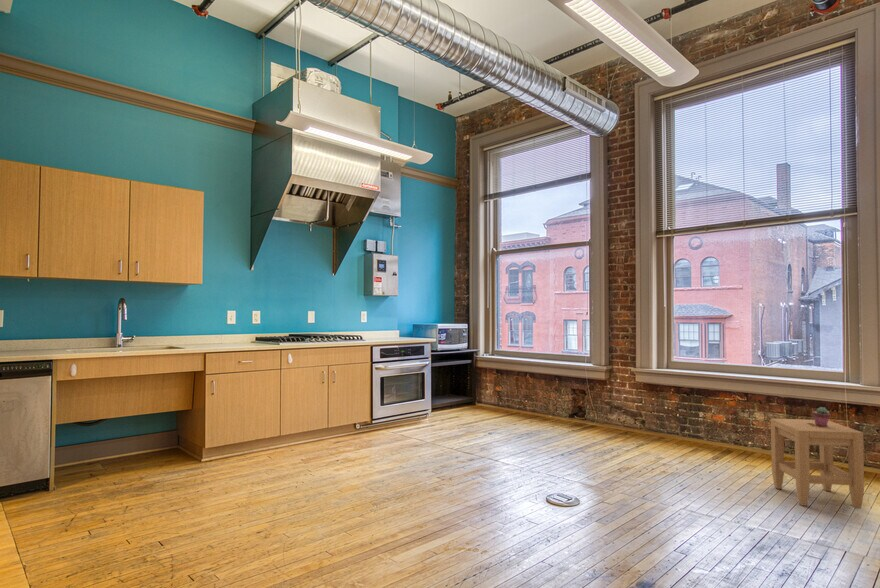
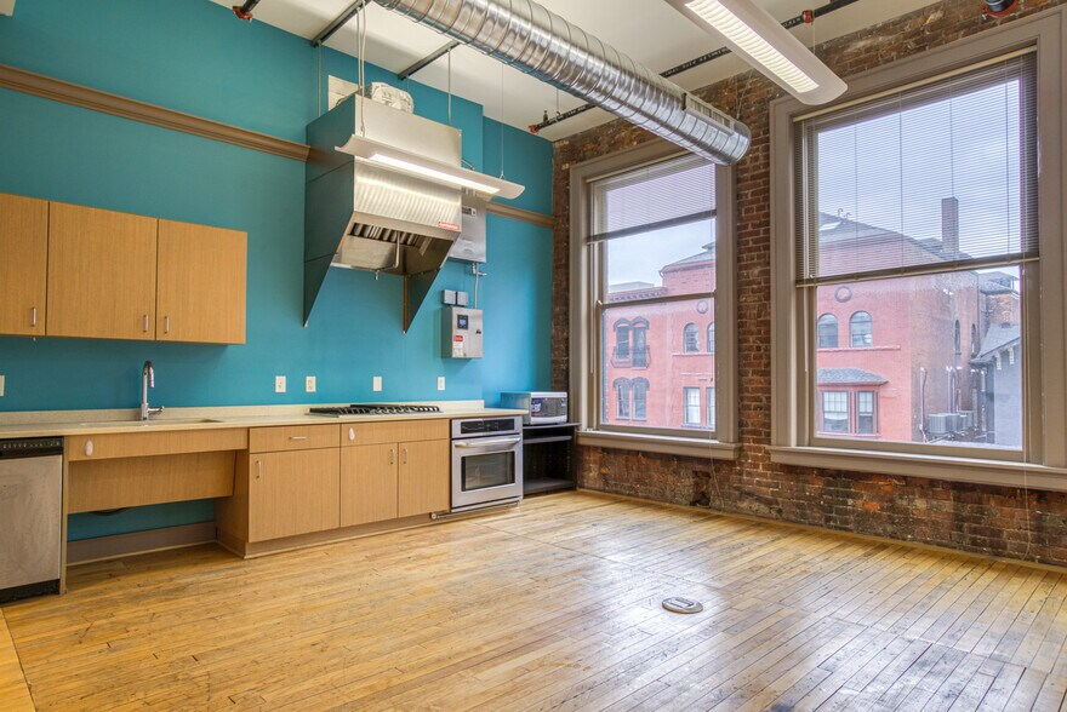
- stool [770,418,865,509]
- potted succulent [812,406,831,427]
